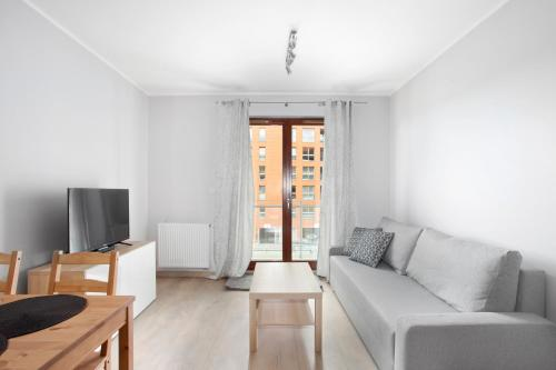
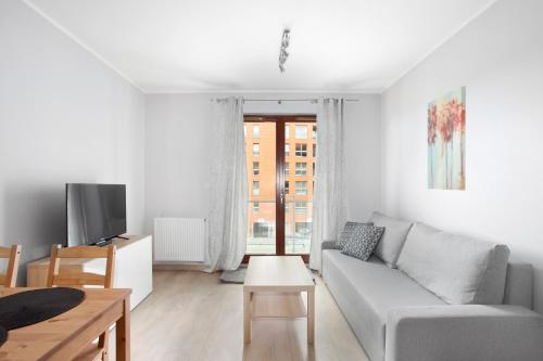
+ wall art [427,86,467,192]
